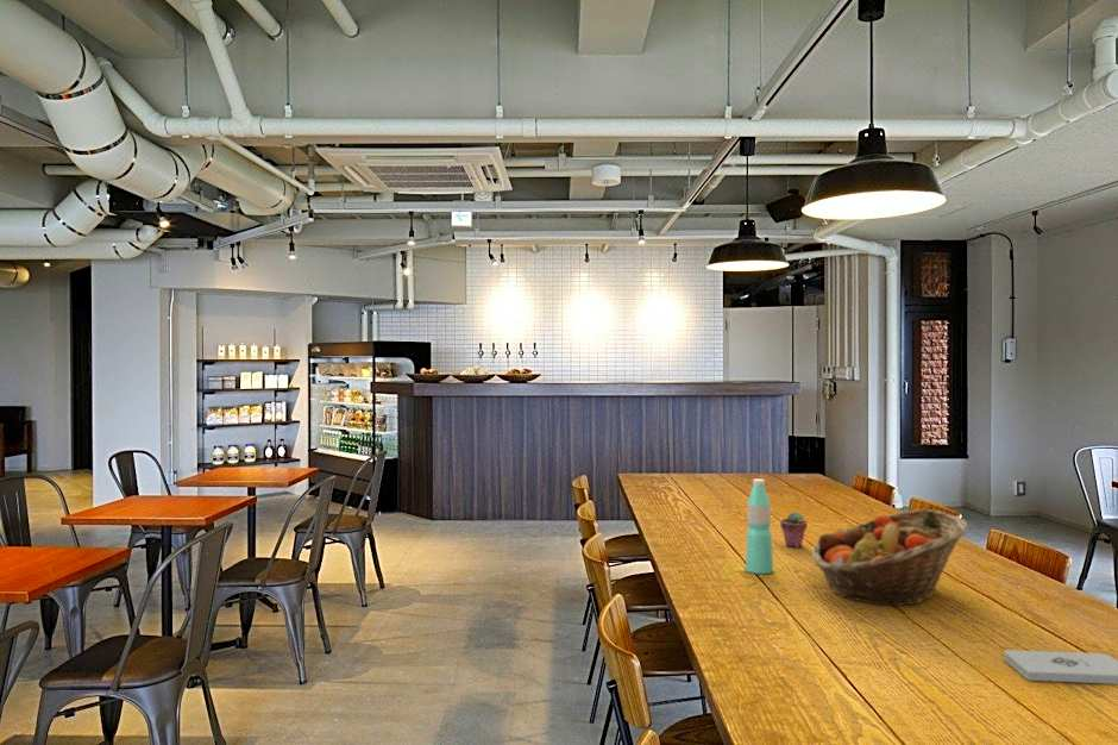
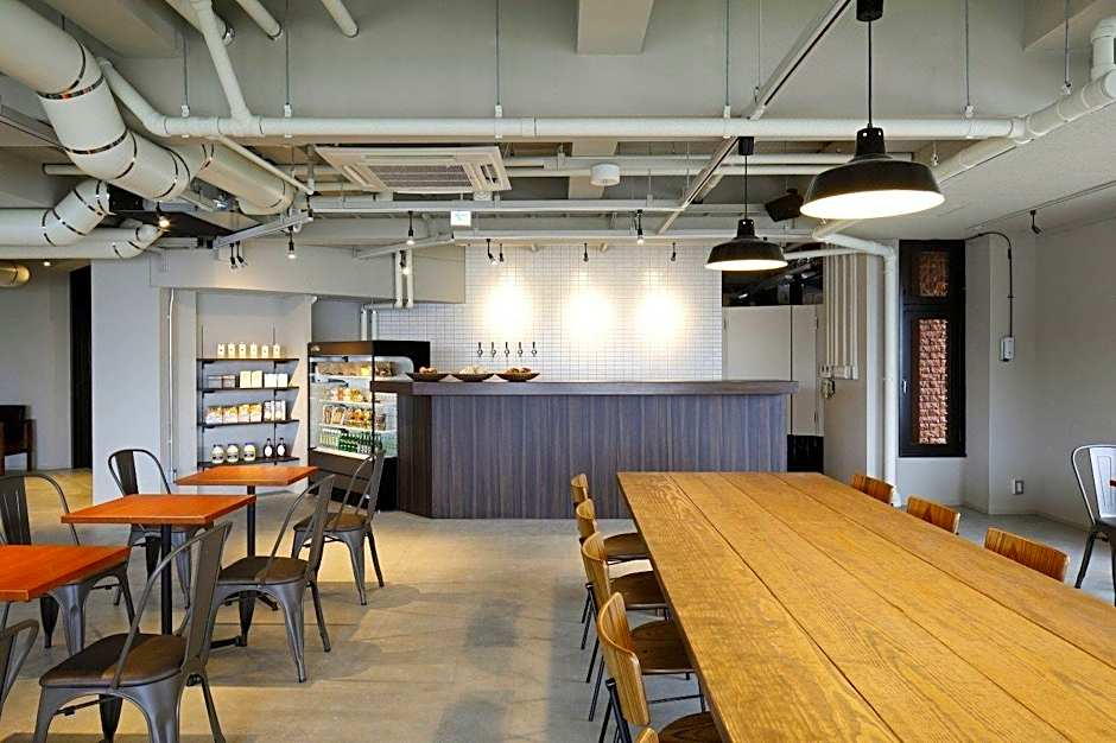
- water bottle [745,478,774,575]
- potted succulent [779,511,809,549]
- fruit basket [811,508,968,608]
- notepad [1003,649,1118,685]
